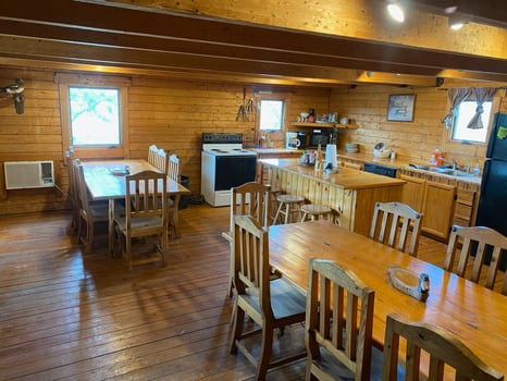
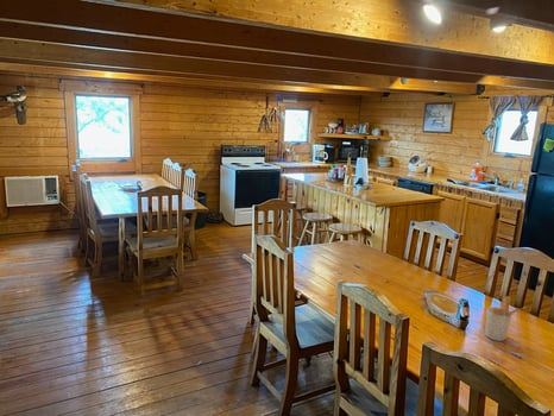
+ utensil holder [484,295,528,342]
